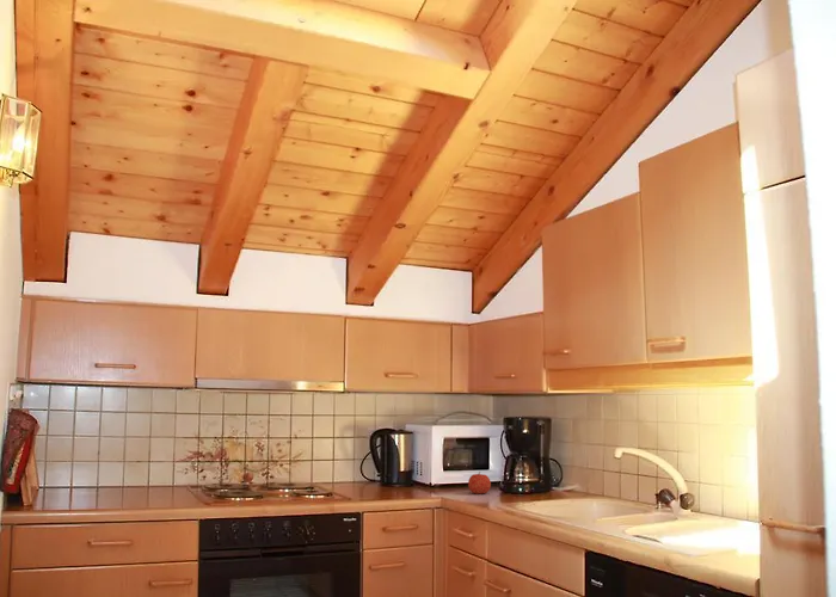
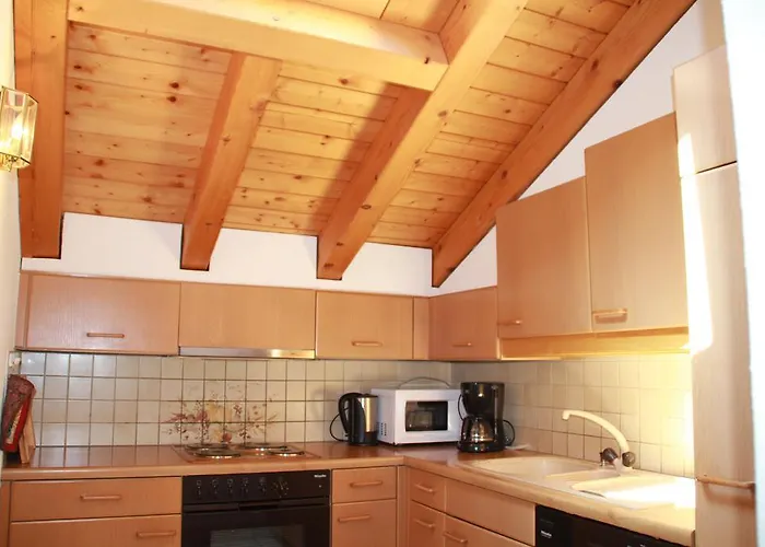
- fruit [467,470,492,496]
